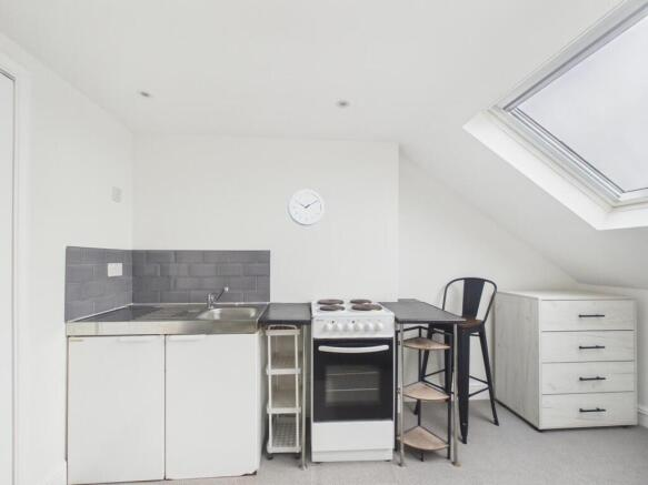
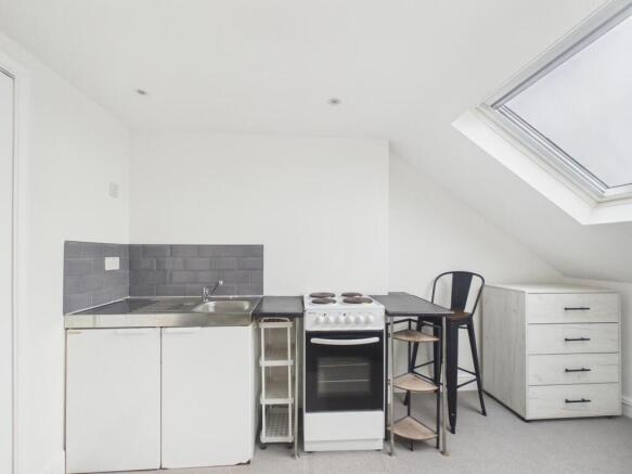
- wall clock [287,189,326,226]
